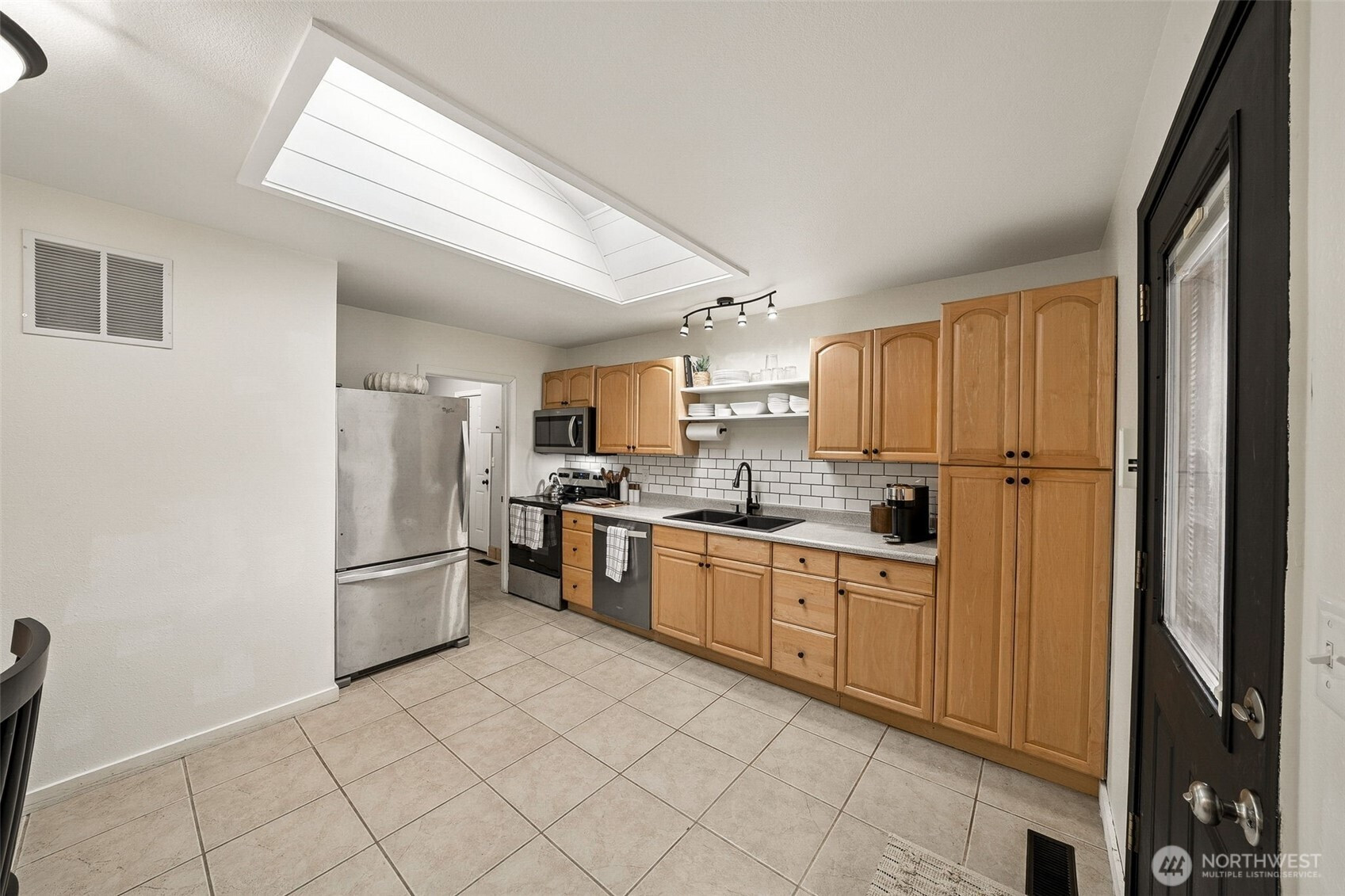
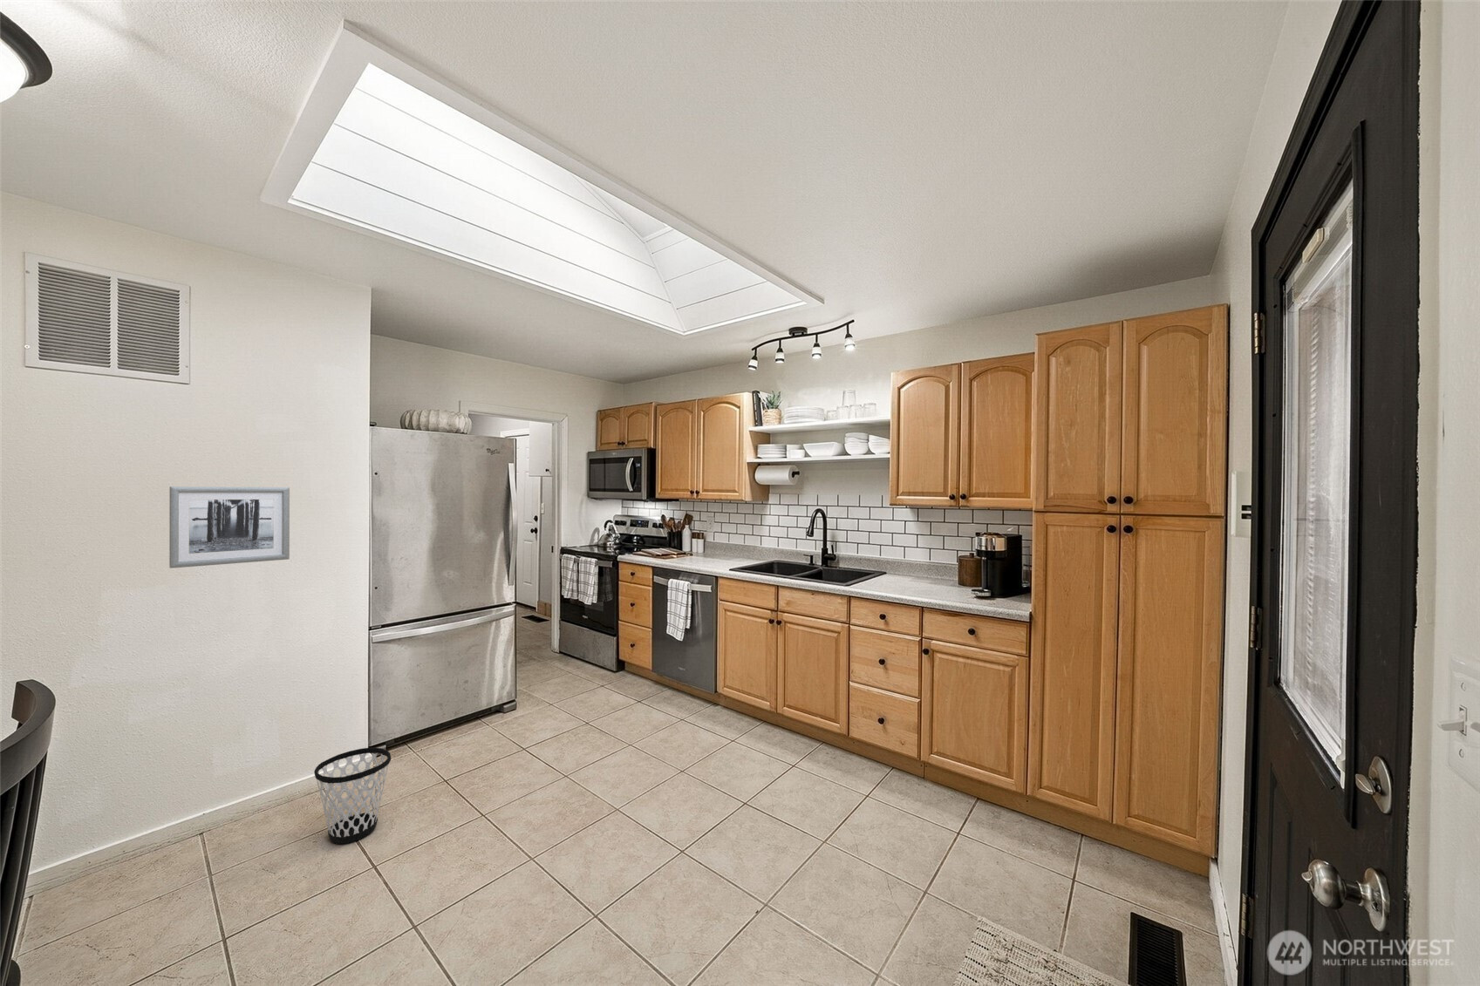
+ wall art [168,485,290,569]
+ wastebasket [314,747,392,845]
